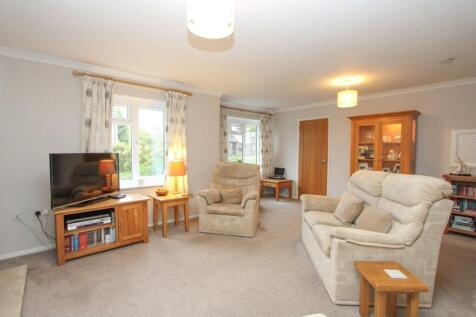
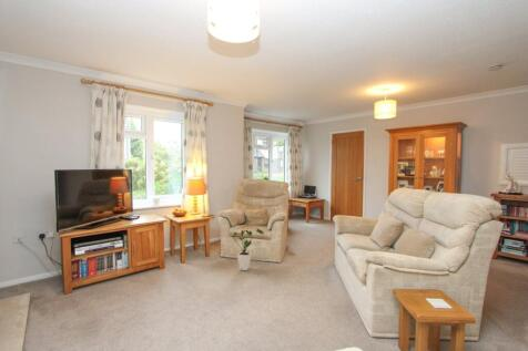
+ house plant [232,228,265,271]
